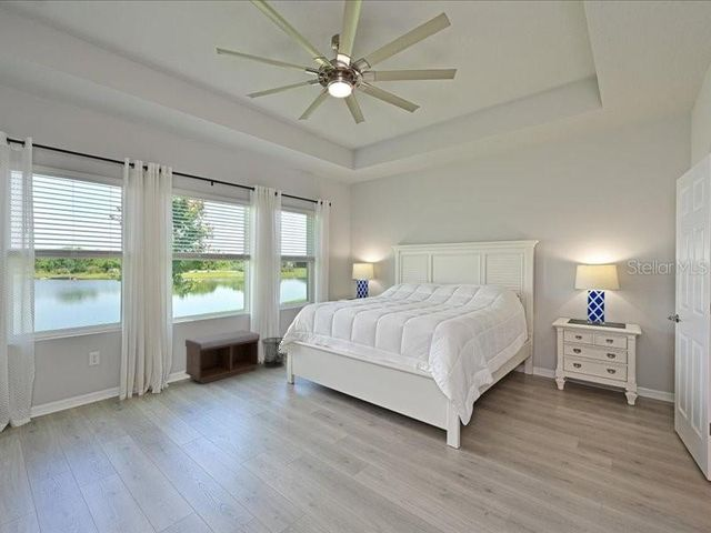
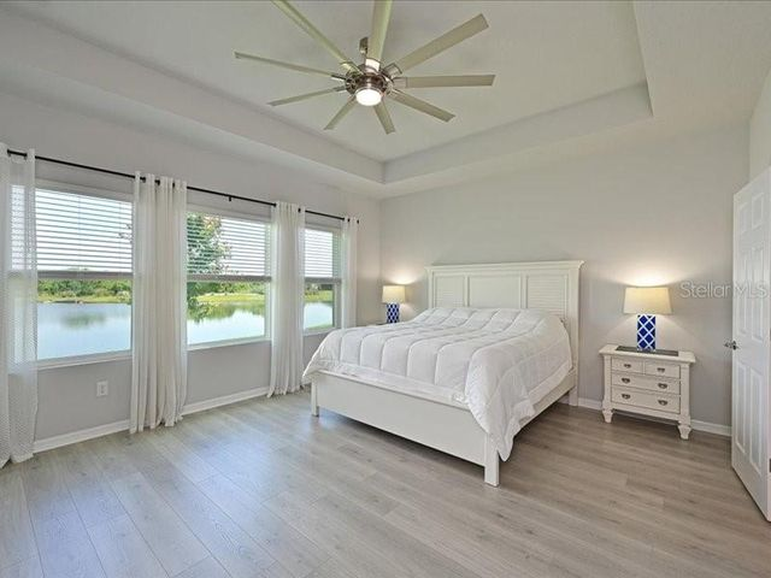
- waste bin [261,336,286,369]
- bench [184,329,260,384]
